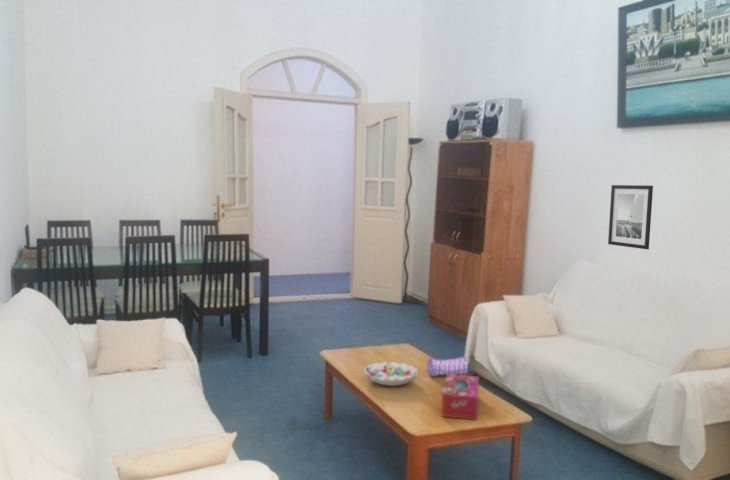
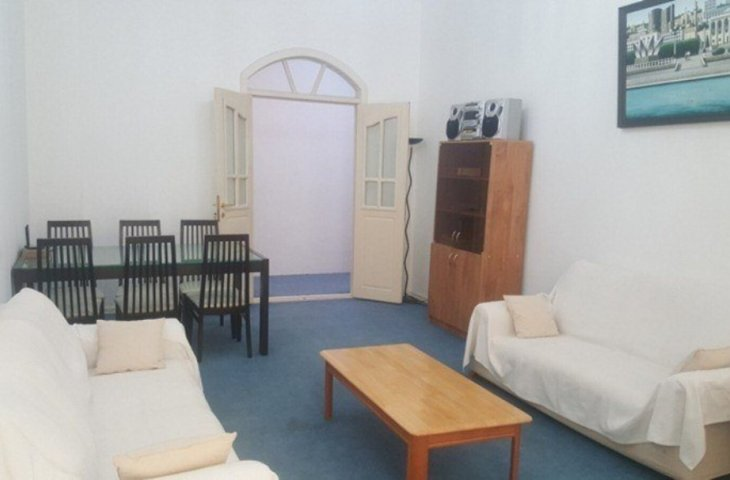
- decorative bowl [362,361,419,387]
- wall art [607,184,654,250]
- pencil case [426,355,469,377]
- tissue box [440,374,480,421]
